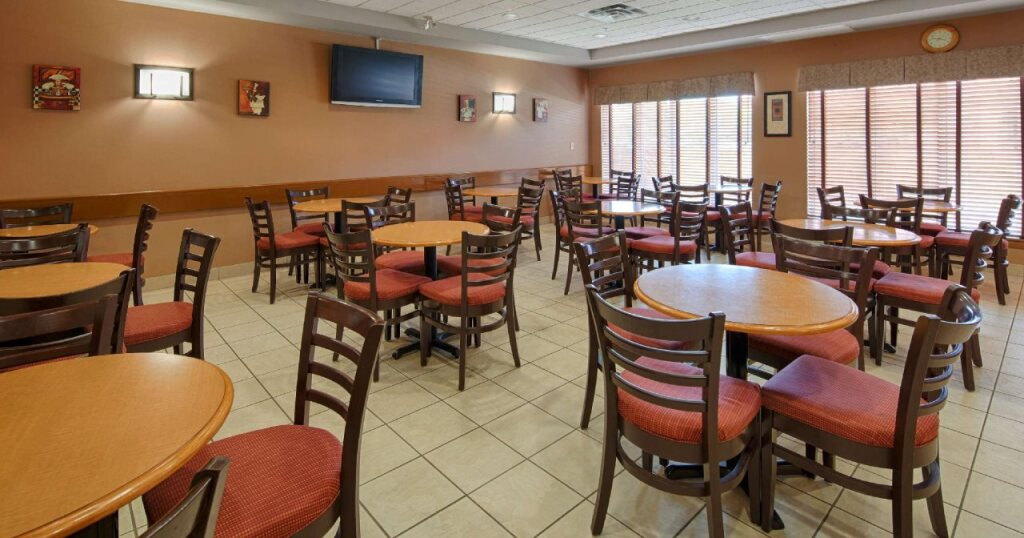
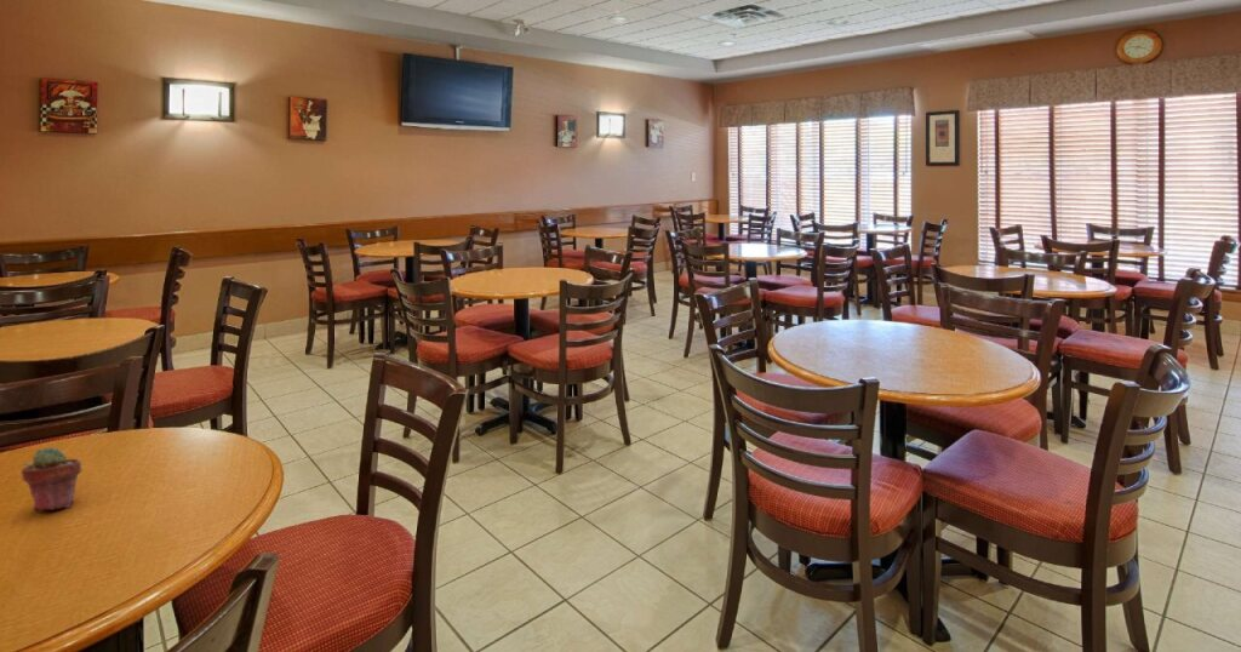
+ potted succulent [21,446,82,511]
